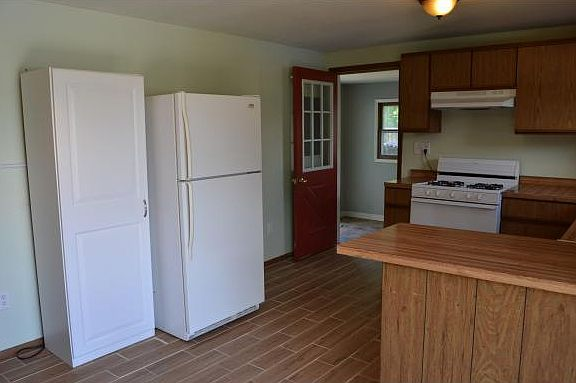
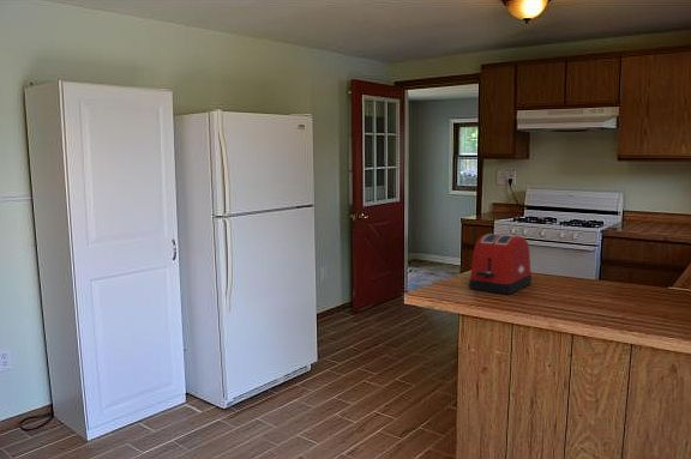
+ toaster [468,232,533,295]
